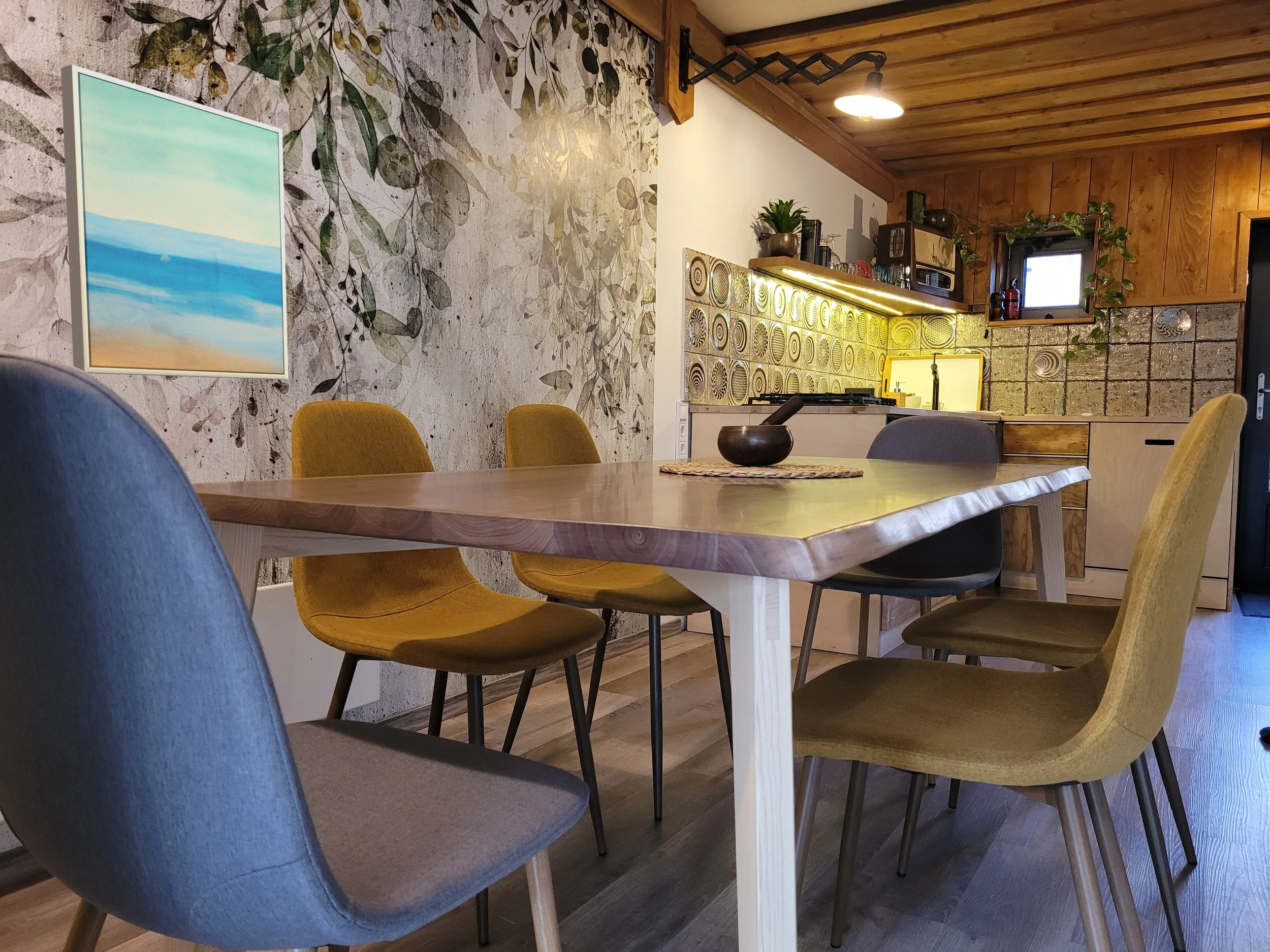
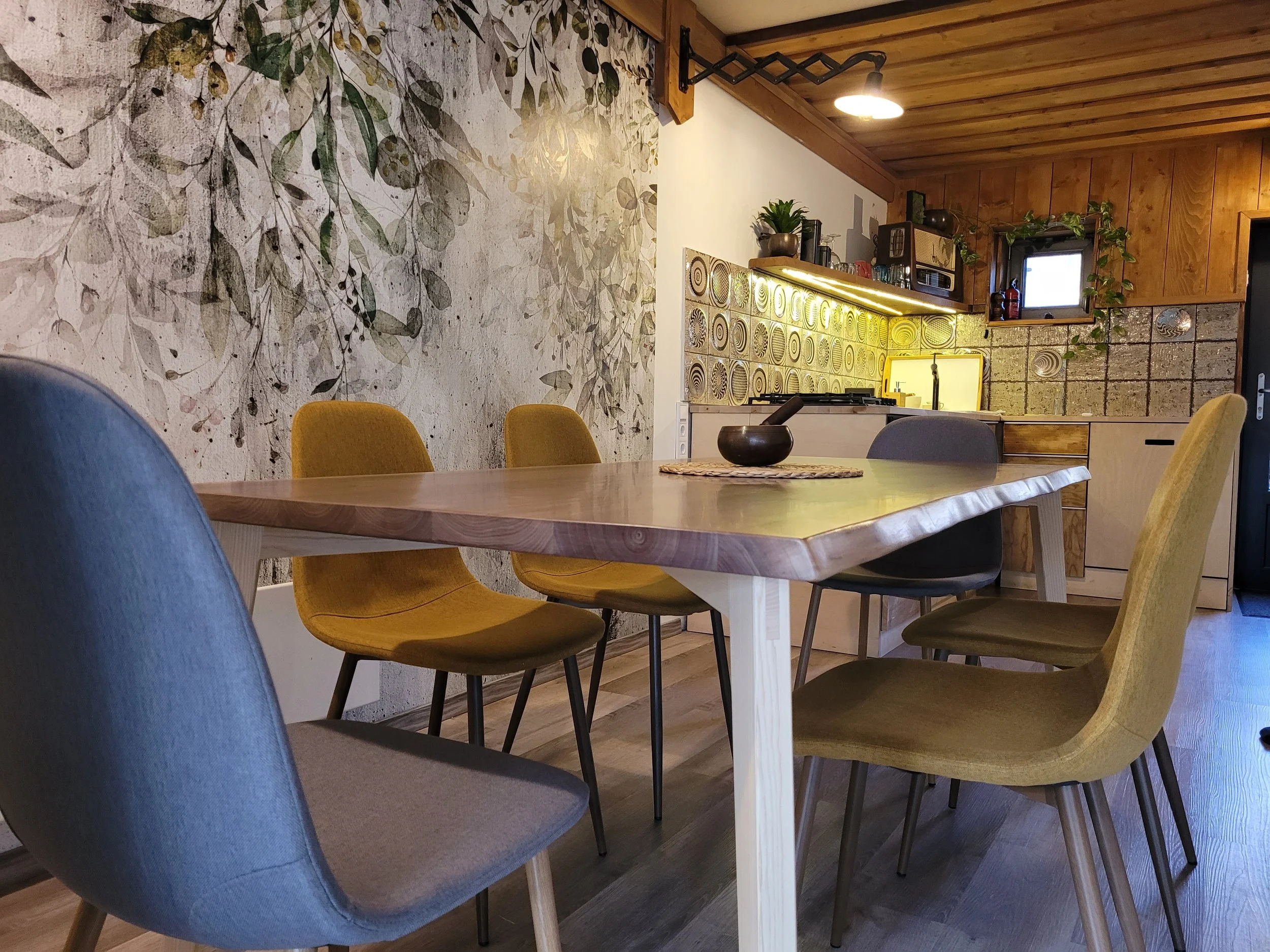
- wall art [60,64,289,380]
